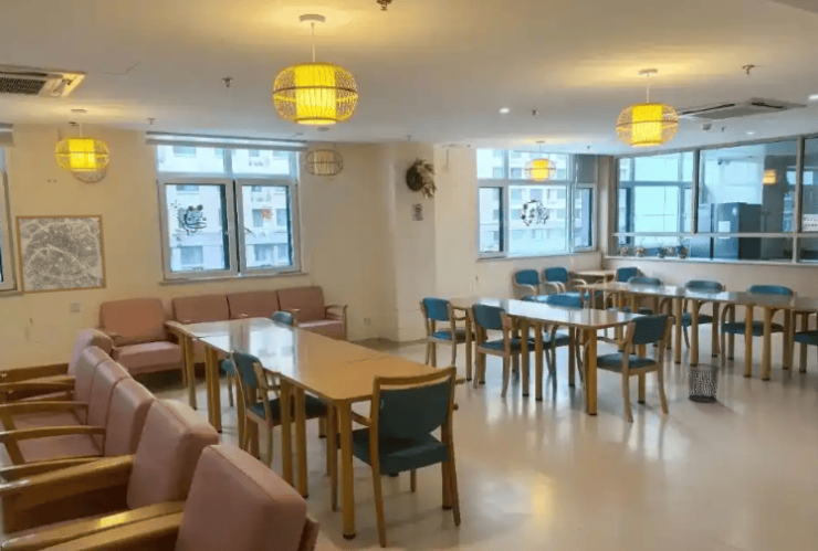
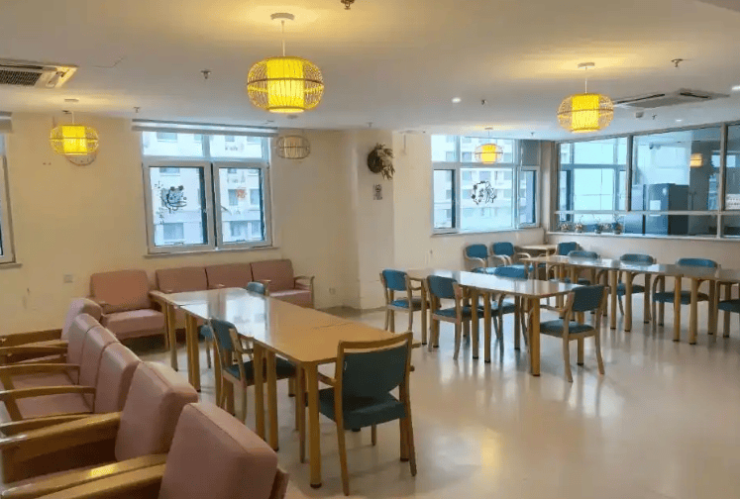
- waste bin [685,362,722,404]
- wall art [14,213,108,295]
